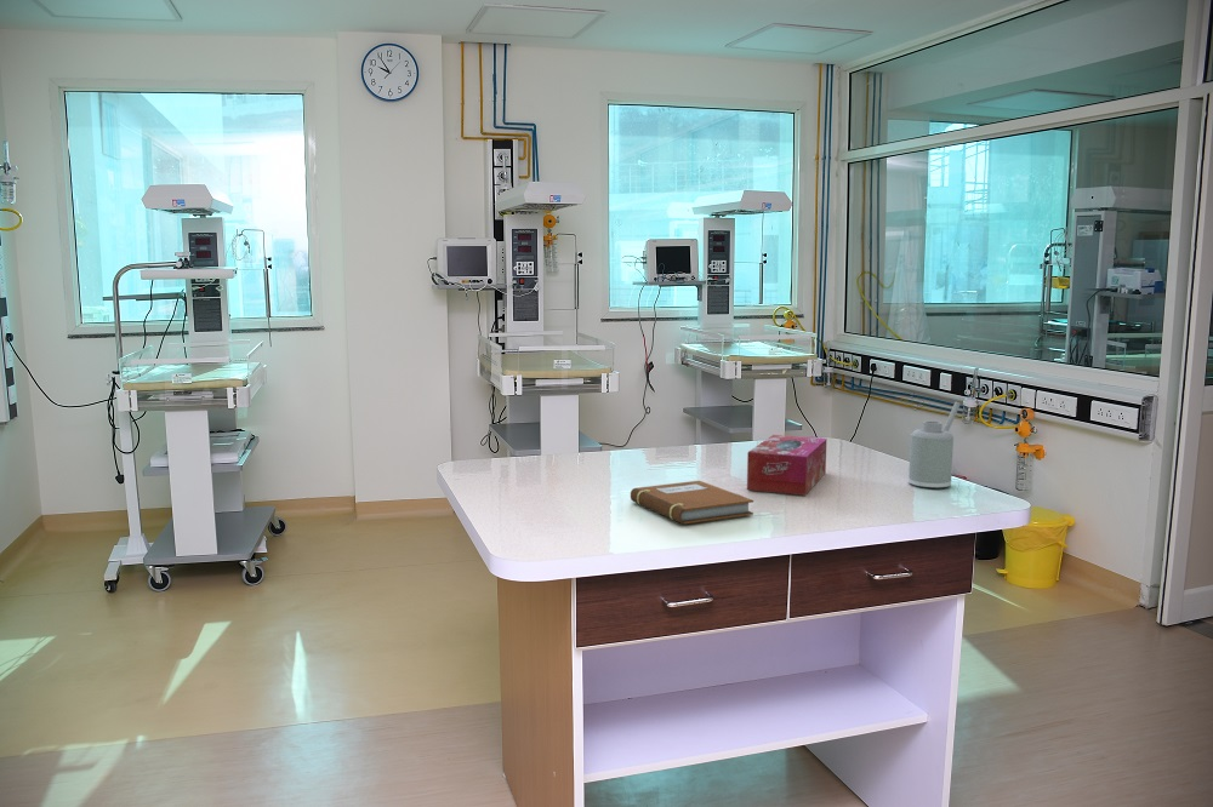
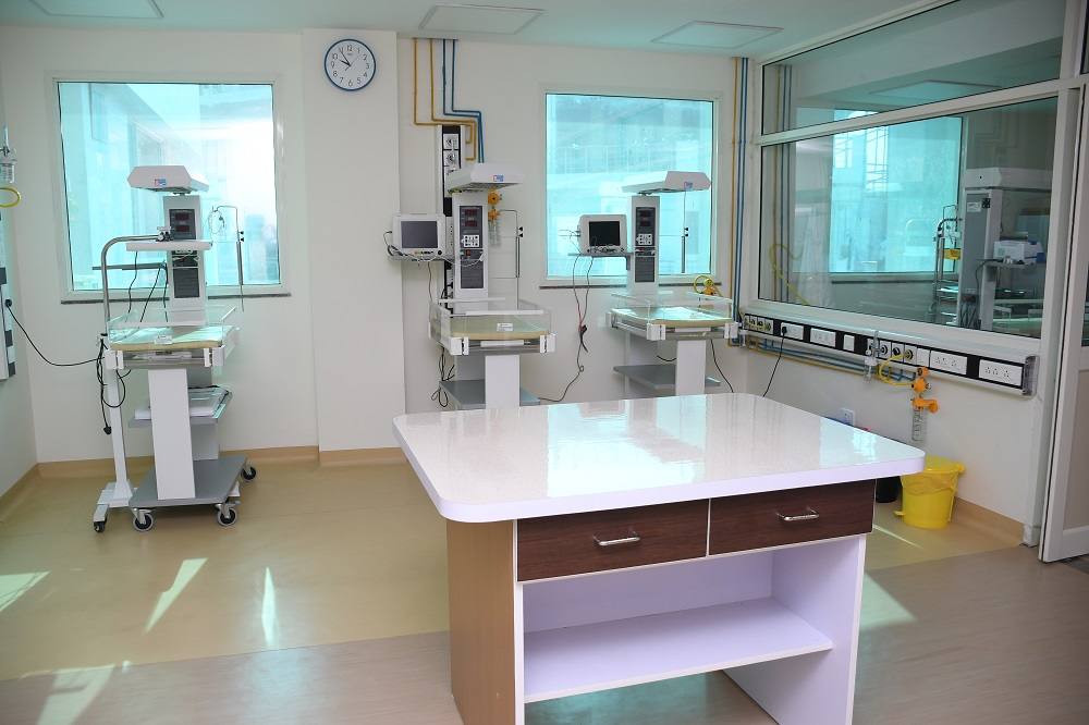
- soap dispenser [907,401,962,490]
- tissue box [746,434,828,497]
- notebook [630,480,754,525]
